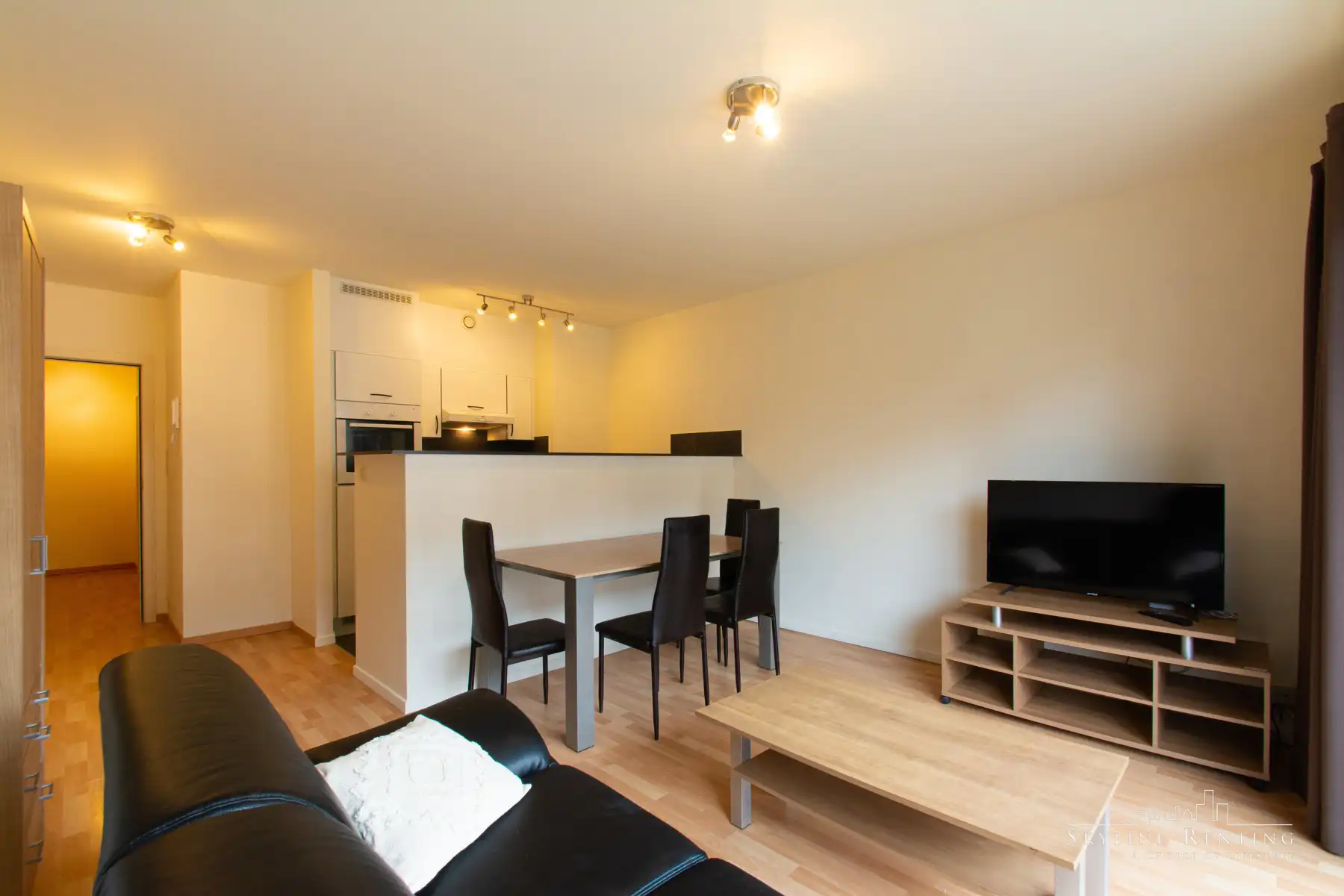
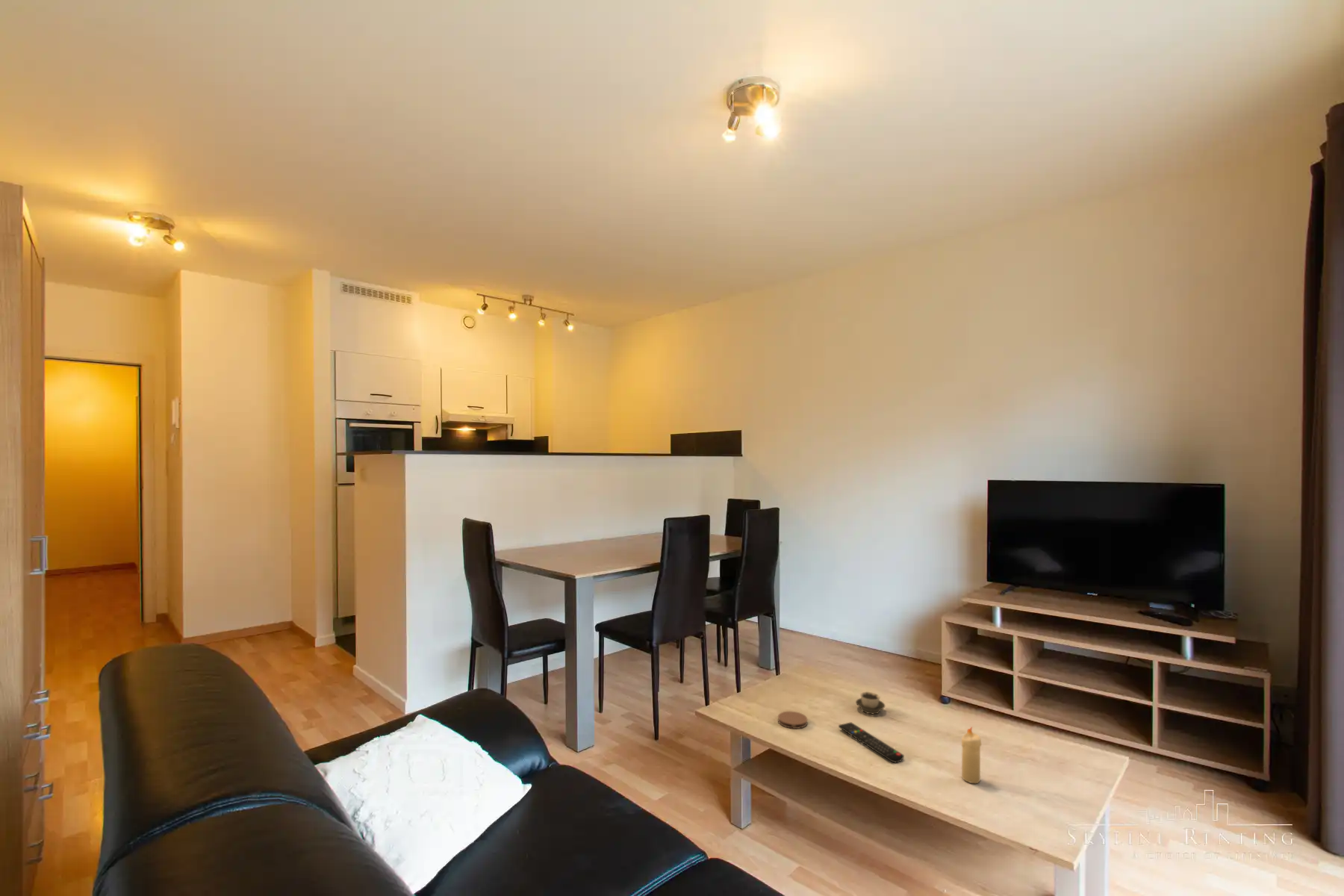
+ coaster [777,711,809,729]
+ remote control [838,721,905,763]
+ cup [855,691,886,715]
+ candle [961,726,983,784]
